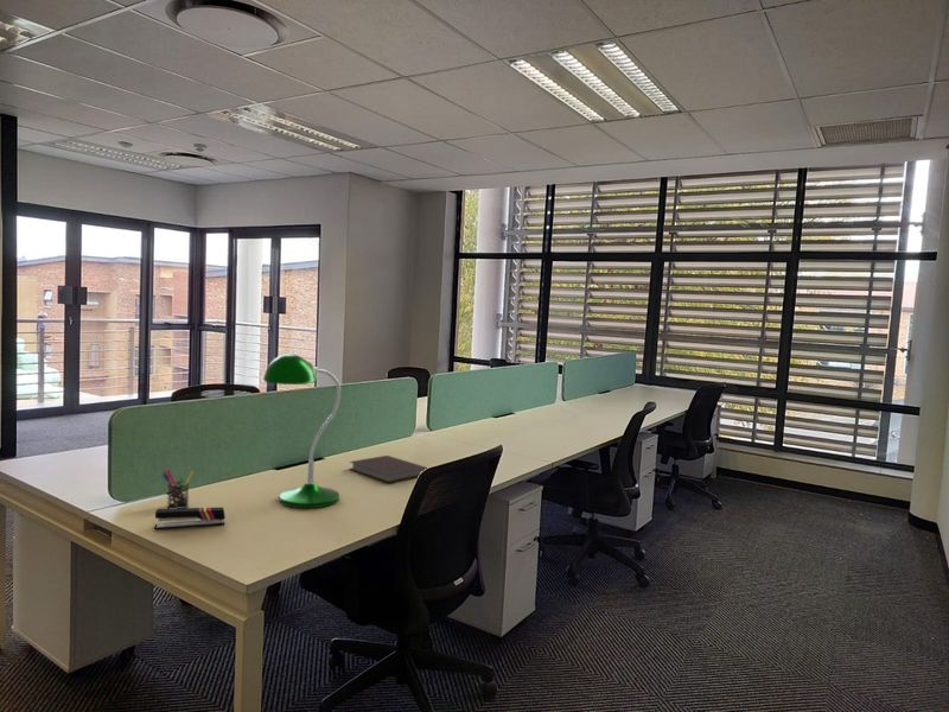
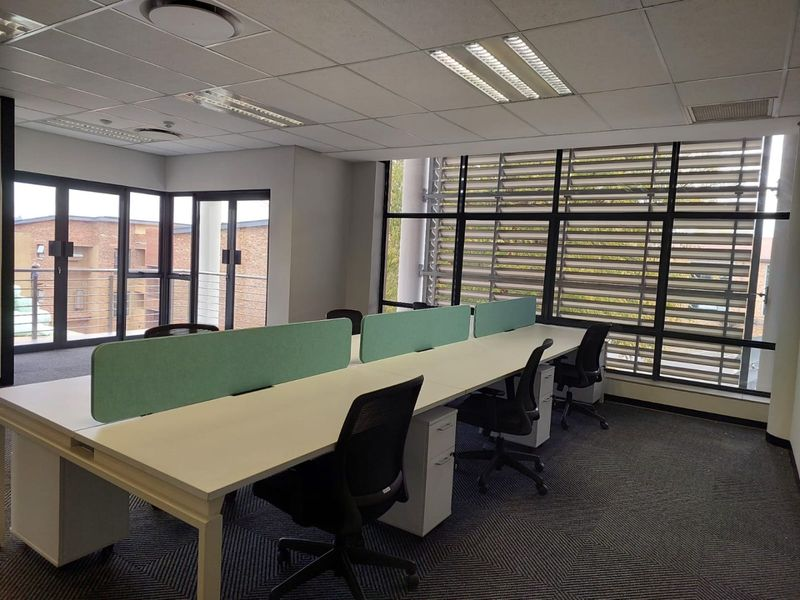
- notebook [349,454,428,484]
- pen holder [161,468,195,509]
- desk lamp [261,352,342,509]
- stapler [153,507,227,530]
